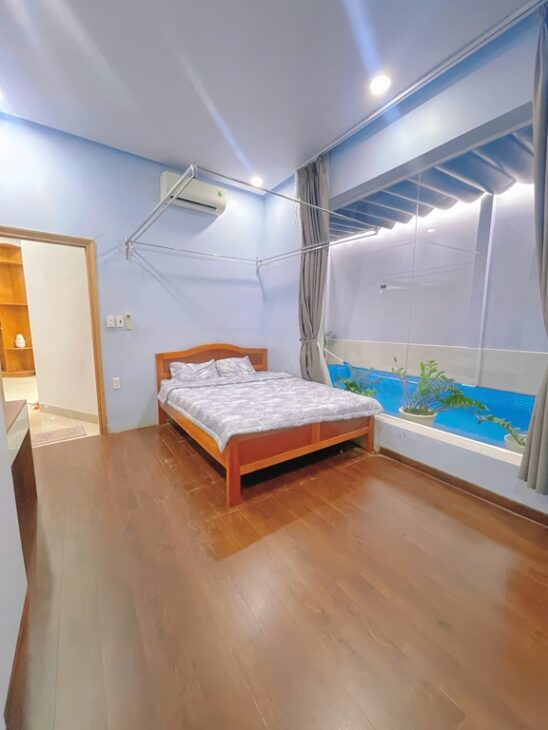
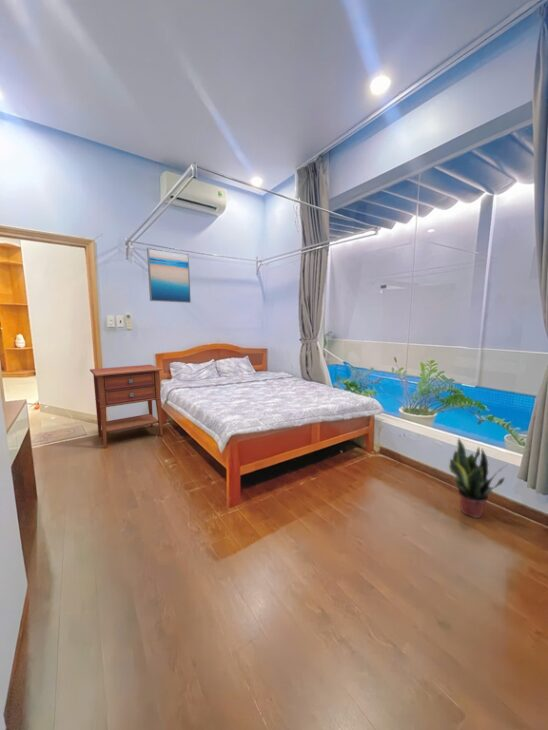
+ nightstand [89,364,164,449]
+ potted plant [448,437,509,519]
+ wall art [146,247,192,304]
